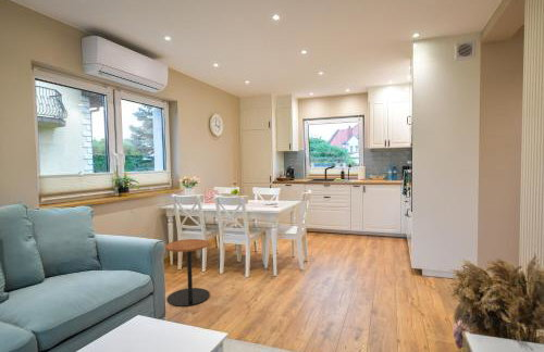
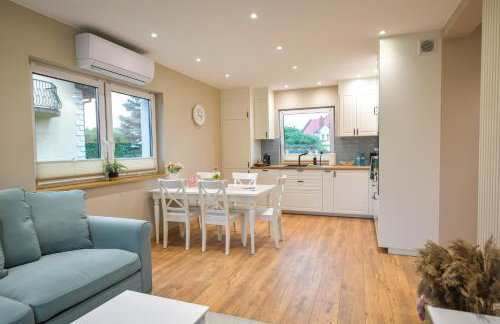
- side table [164,238,211,307]
